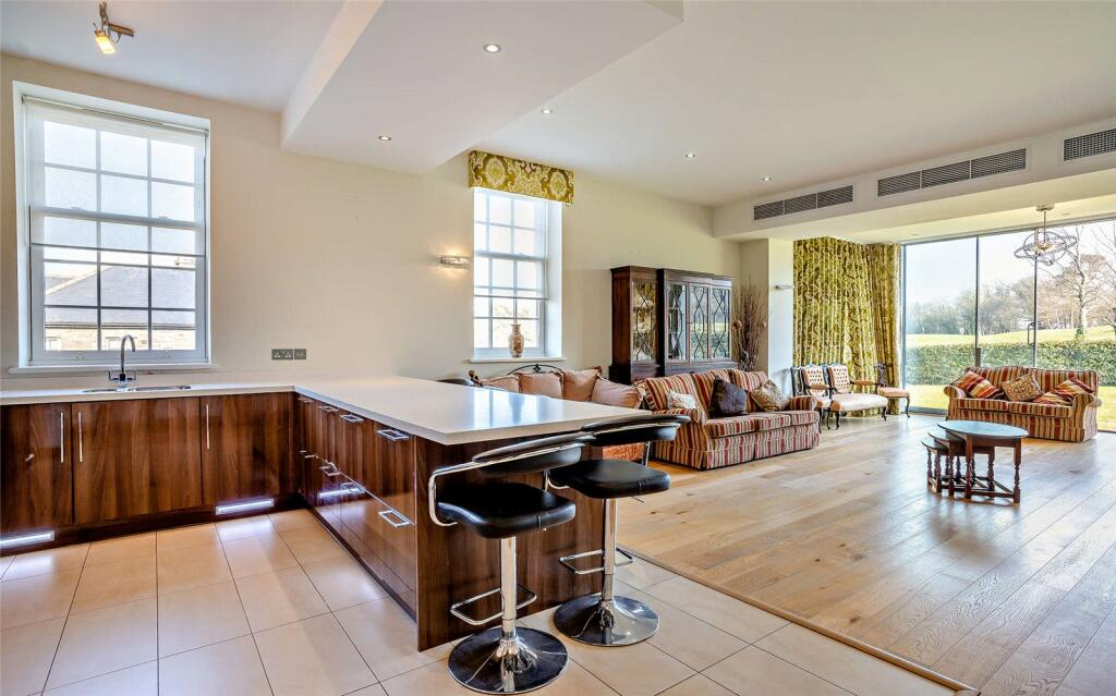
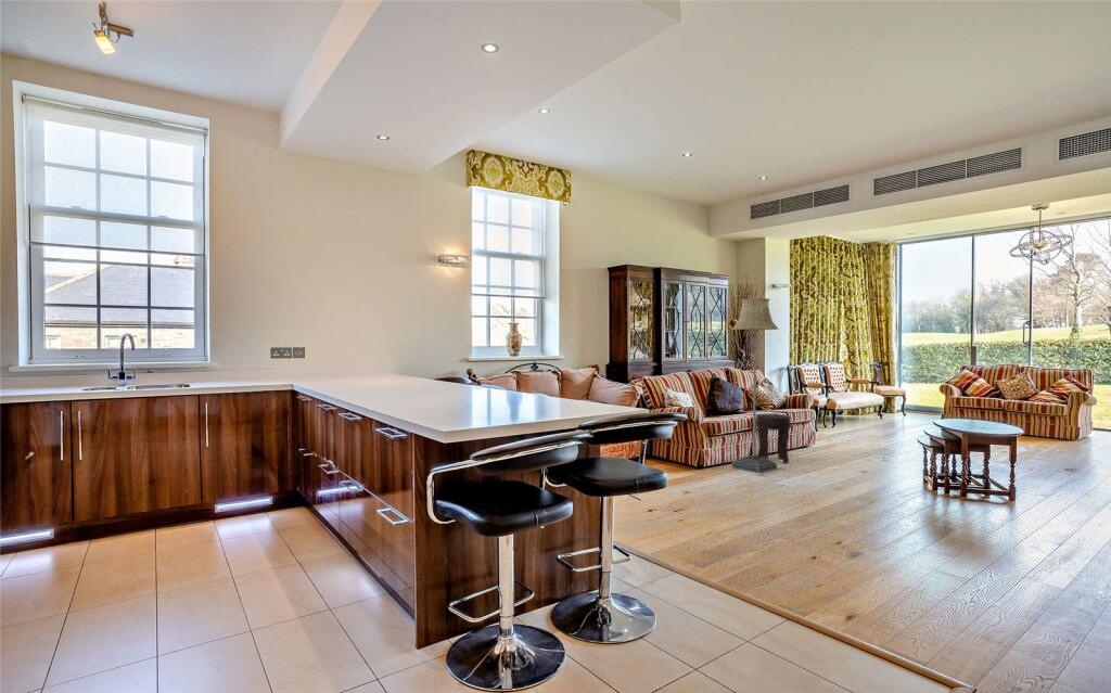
+ floor lamp [731,297,779,474]
+ side table [755,413,792,464]
